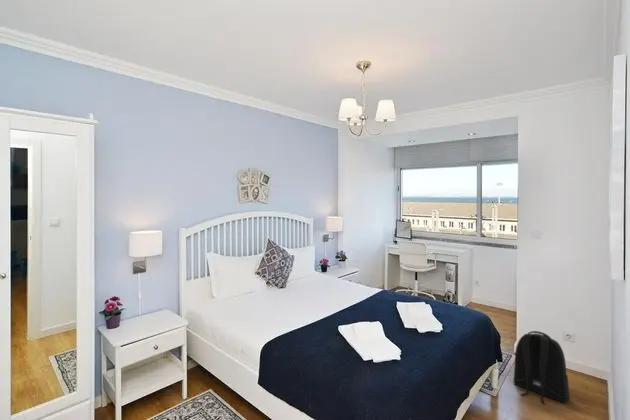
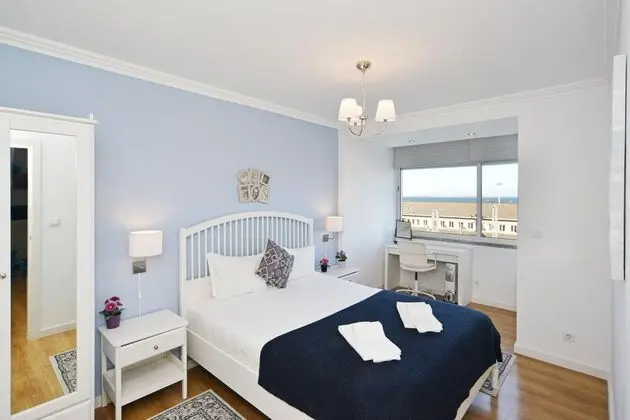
- backpack [513,330,571,405]
